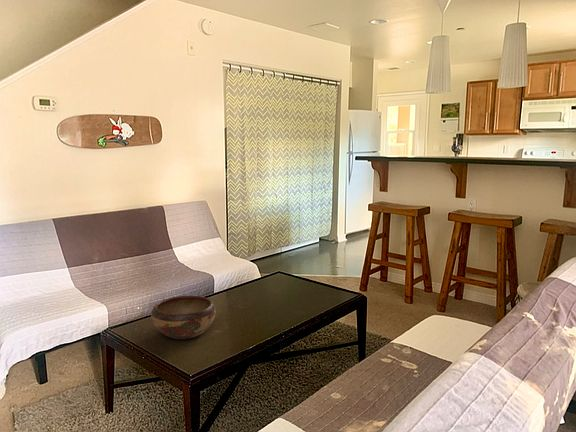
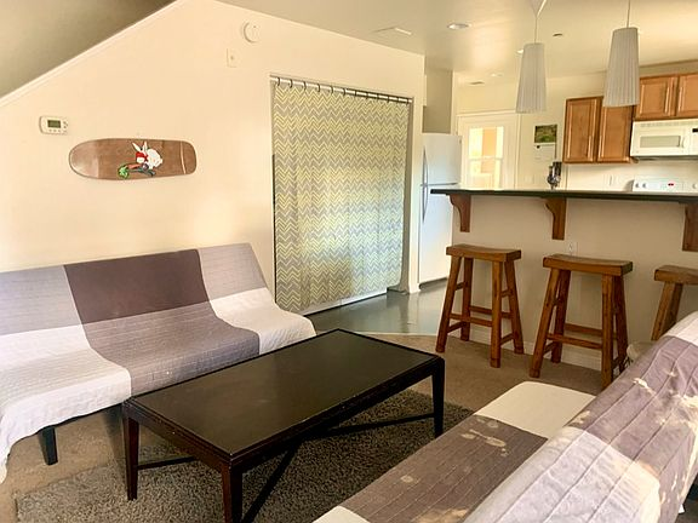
- decorative bowl [150,295,217,340]
